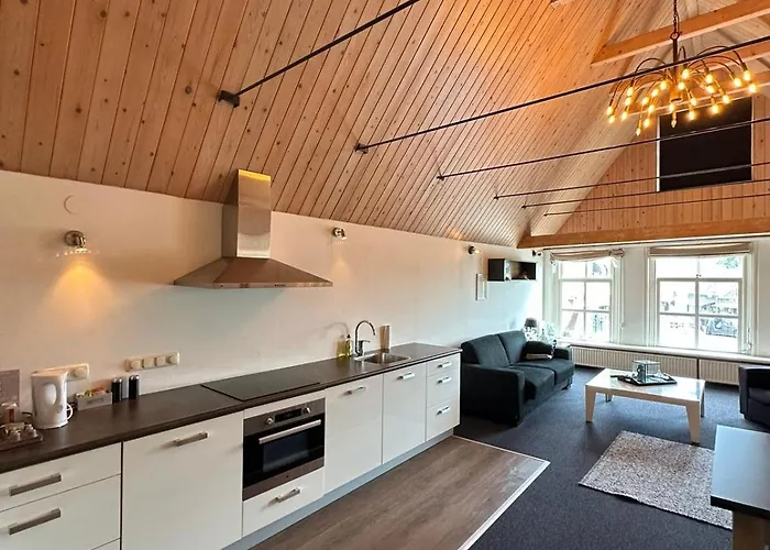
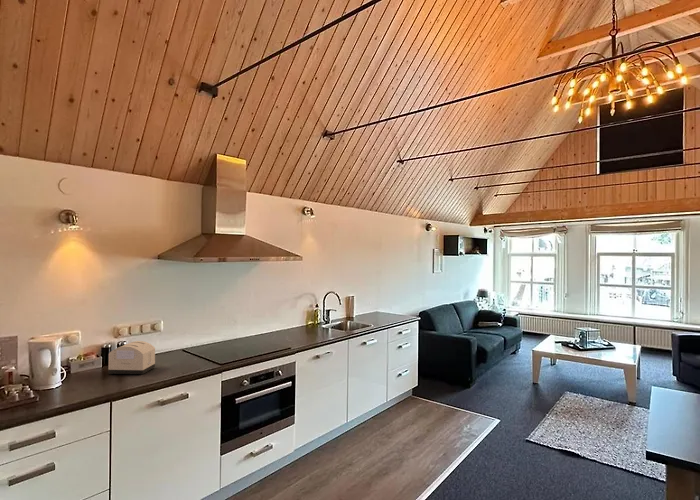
+ toaster [107,339,156,376]
